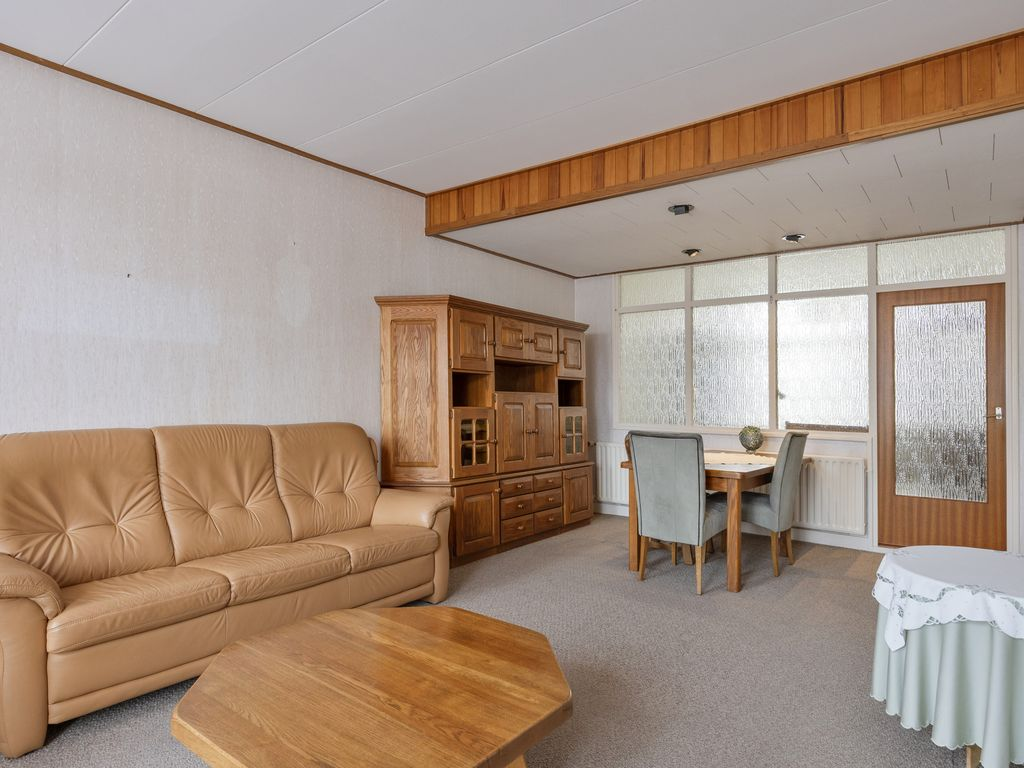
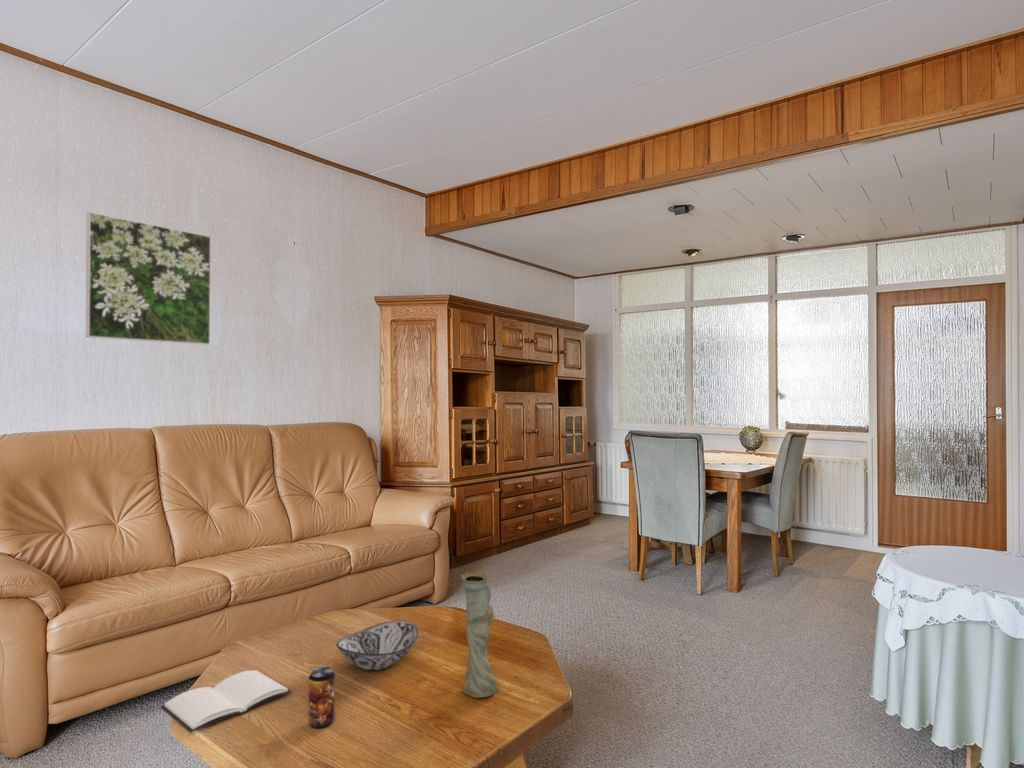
+ beverage can [308,666,336,729]
+ book [159,669,292,733]
+ decorative bowl [335,619,420,671]
+ vase [460,571,498,699]
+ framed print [85,211,212,346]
